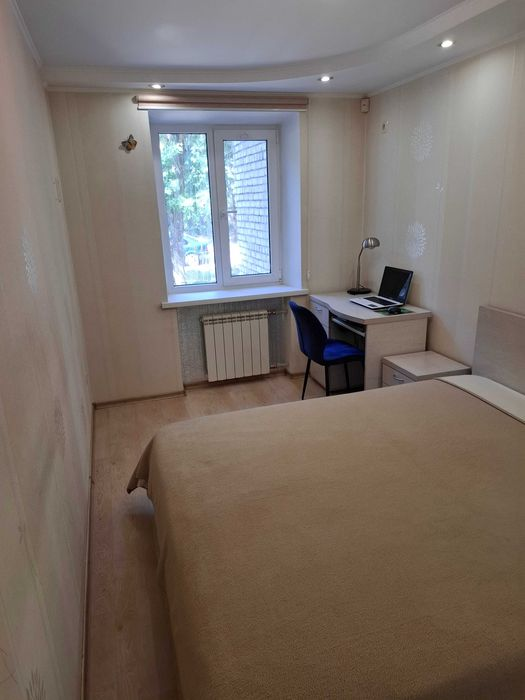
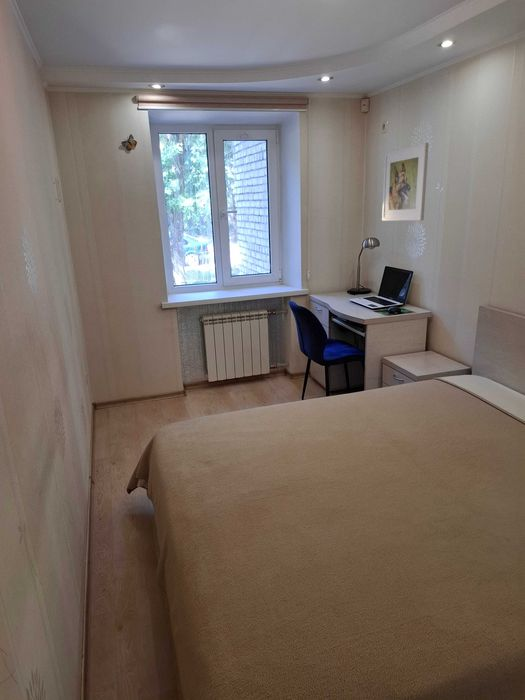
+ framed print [381,142,429,222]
